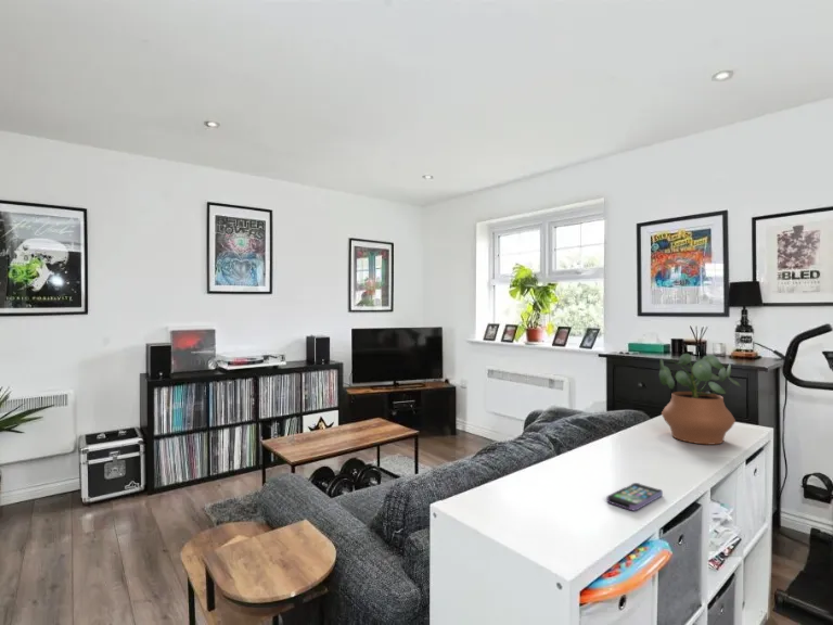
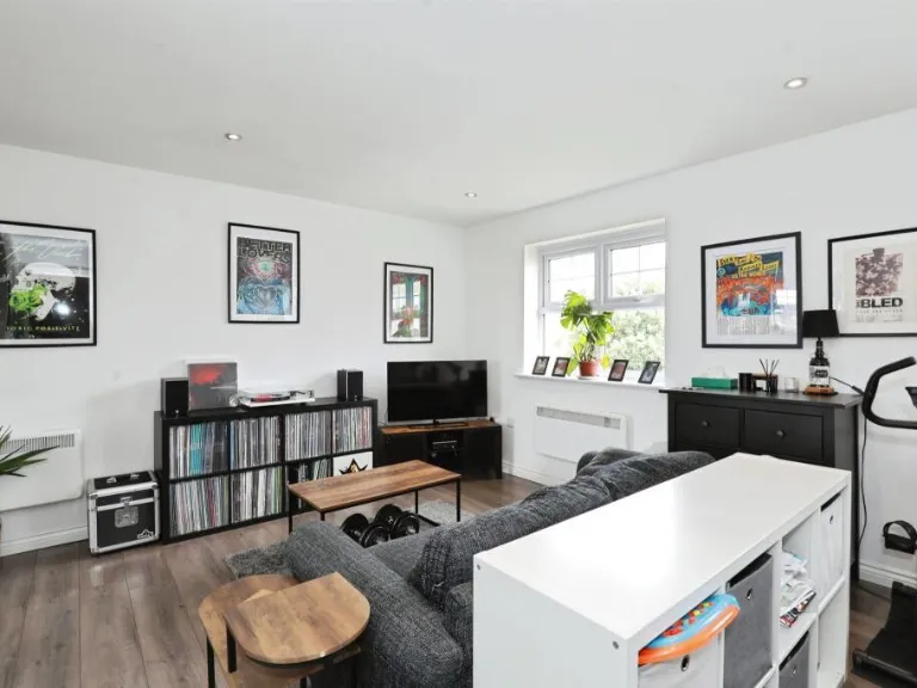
- potted plant [658,353,742,446]
- smartphone [605,482,664,512]
